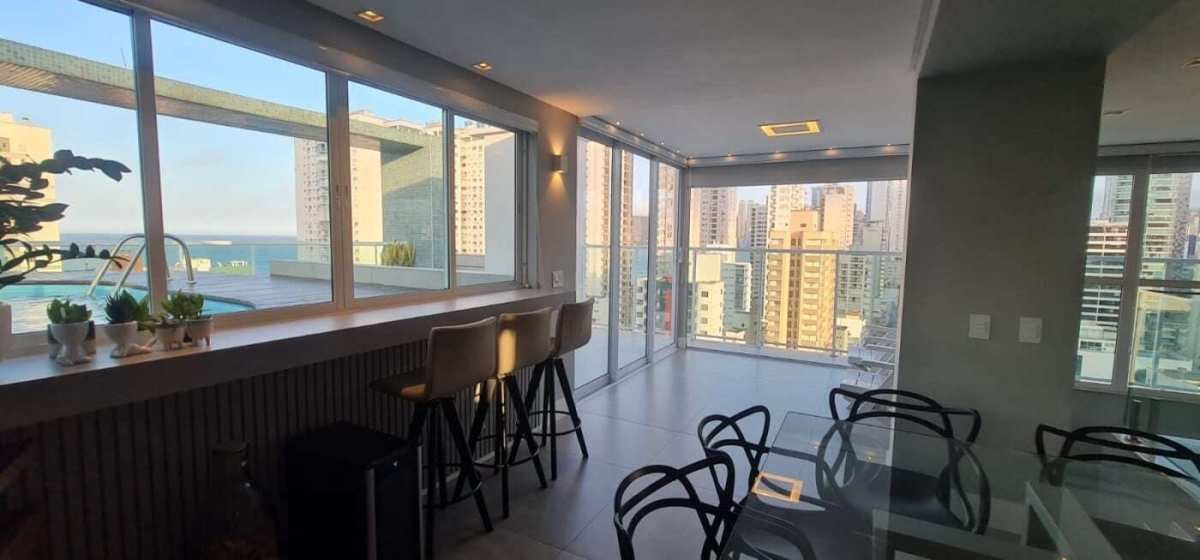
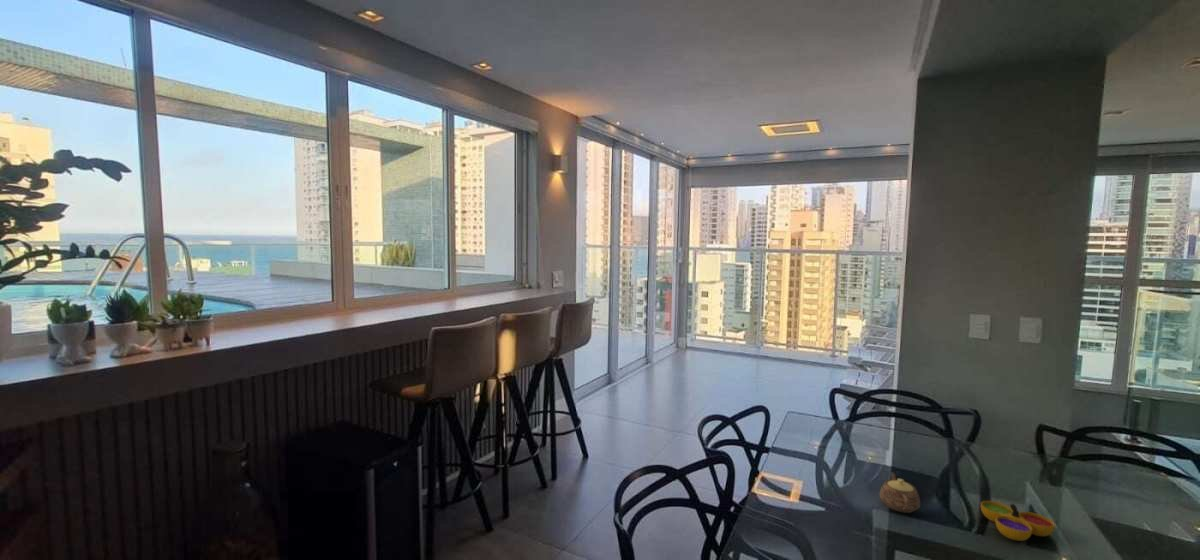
+ decorative bowl [980,500,1056,542]
+ teapot [879,471,921,514]
